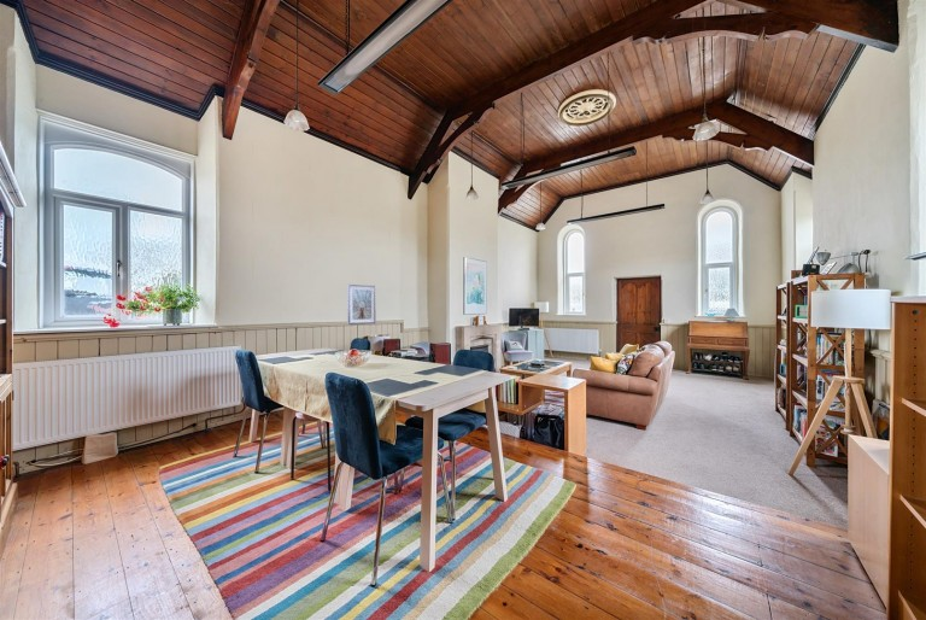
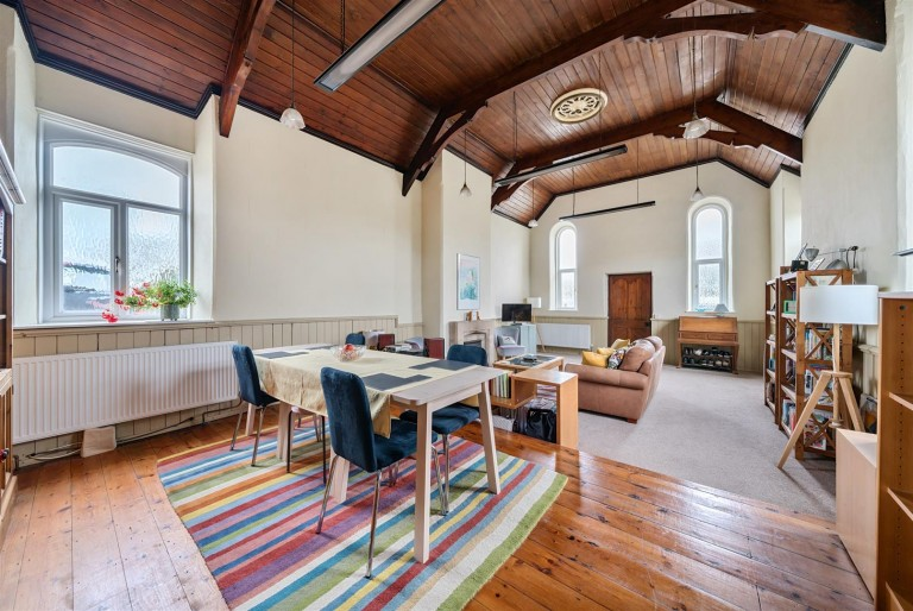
- picture frame [346,282,377,326]
